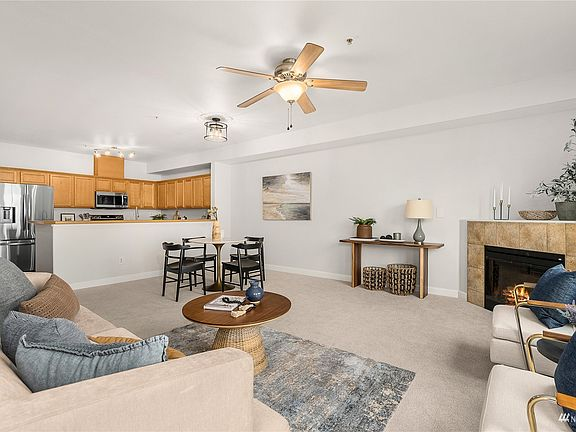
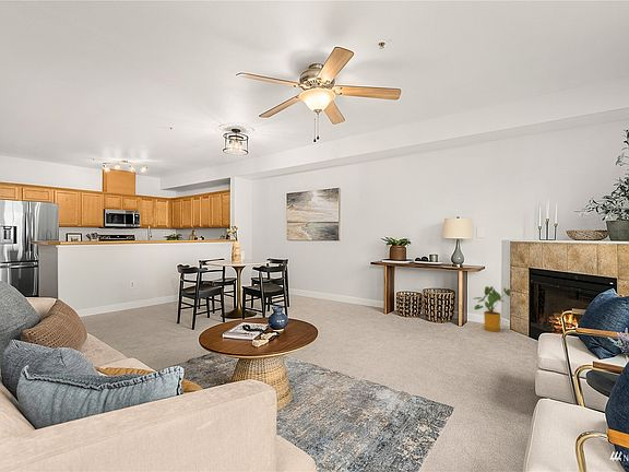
+ house plant [472,285,511,332]
